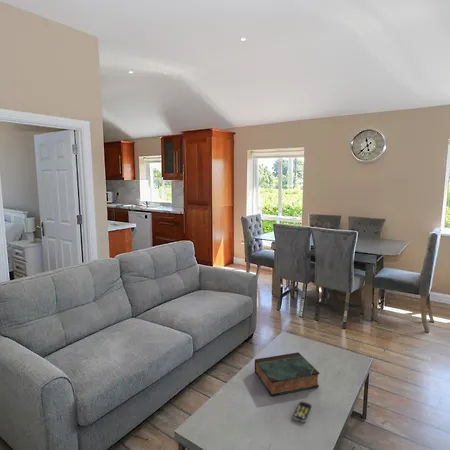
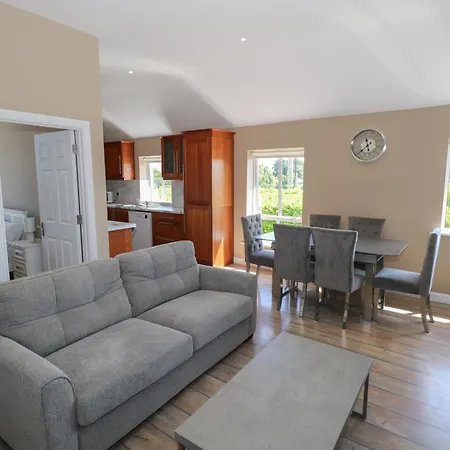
- remote control [292,400,313,423]
- book [254,351,320,397]
